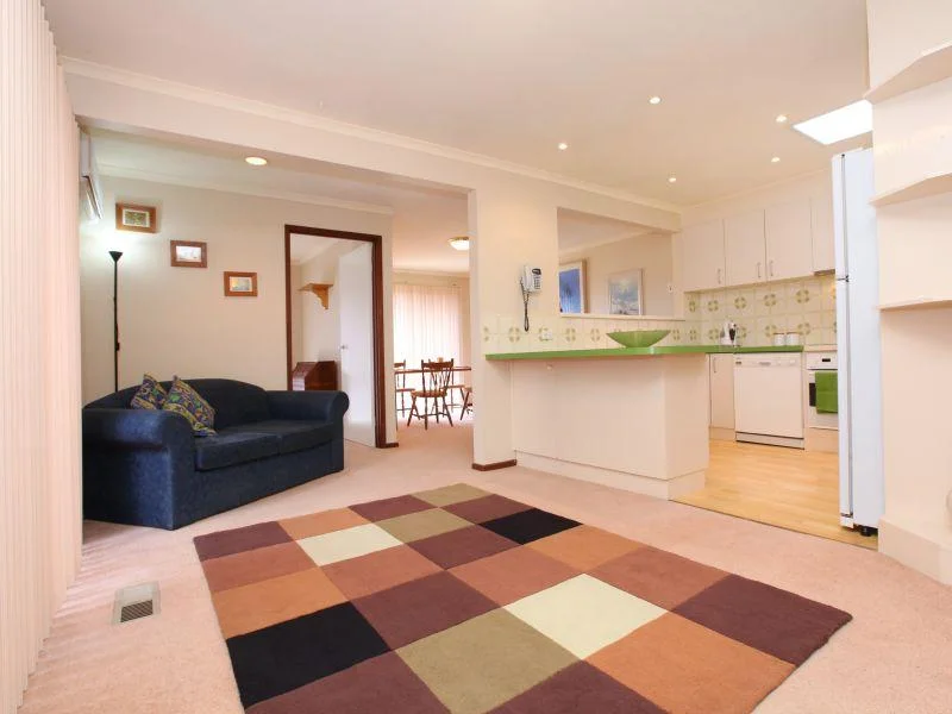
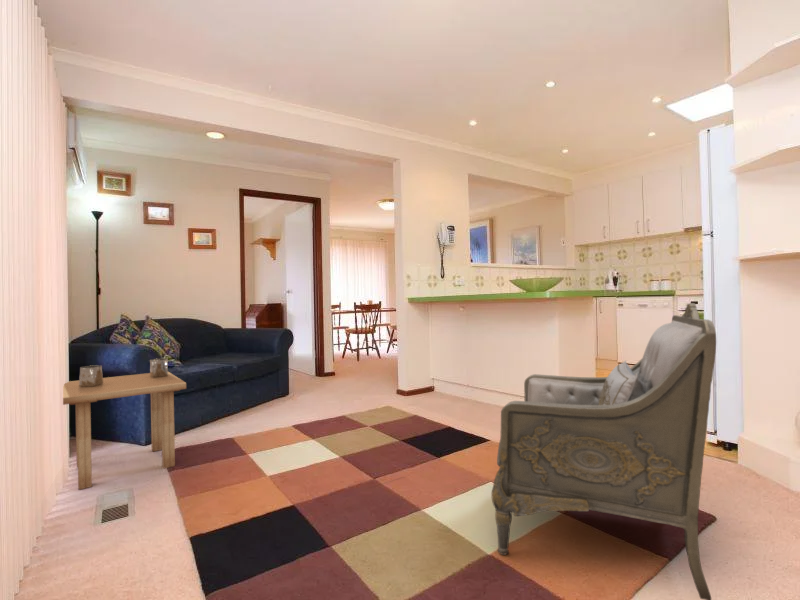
+ armchair [490,302,717,600]
+ side table [62,357,187,491]
